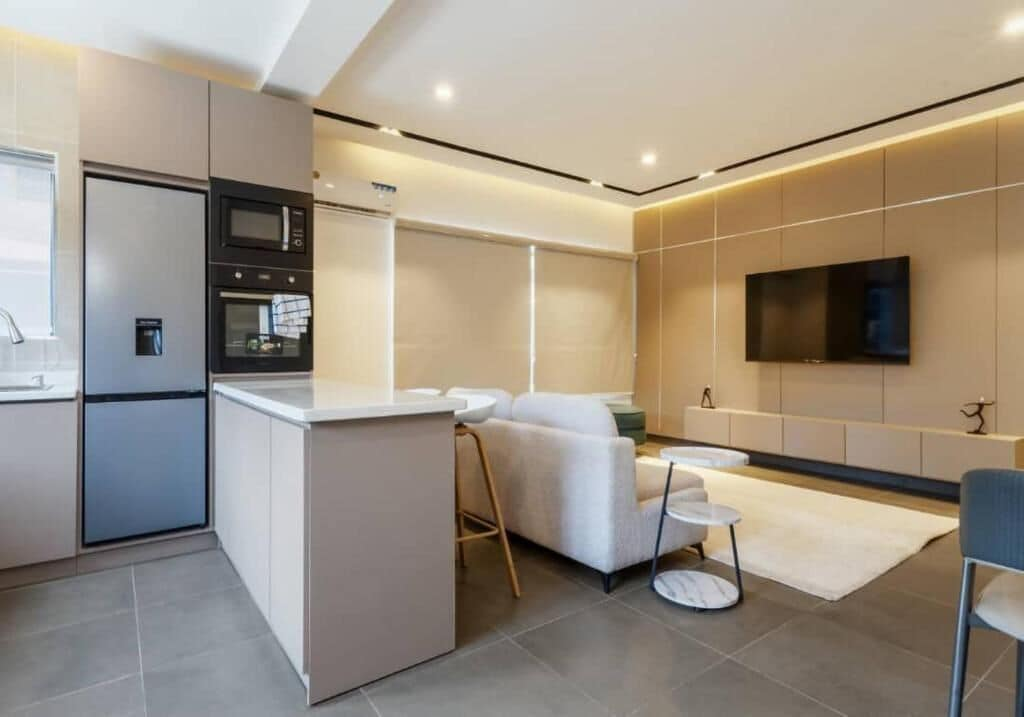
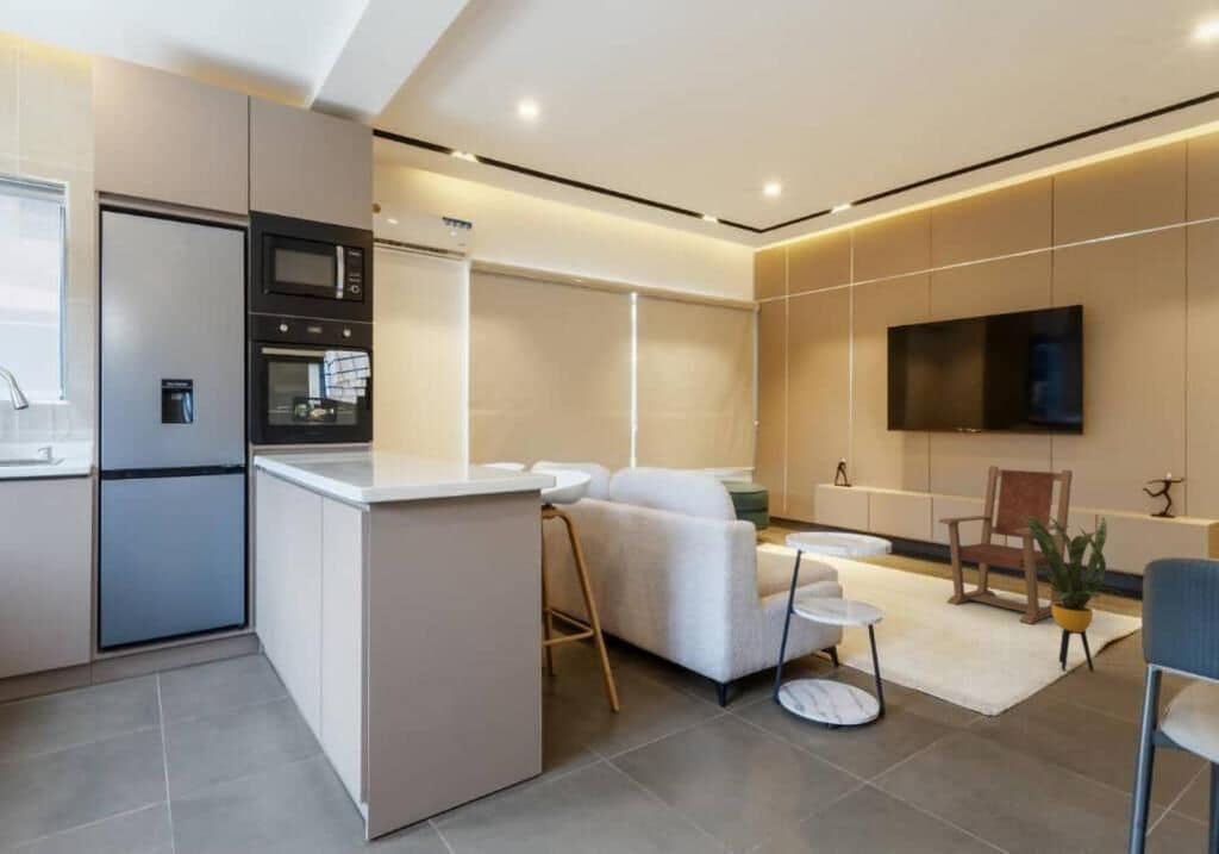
+ armchair [938,465,1074,625]
+ house plant [1018,513,1139,672]
